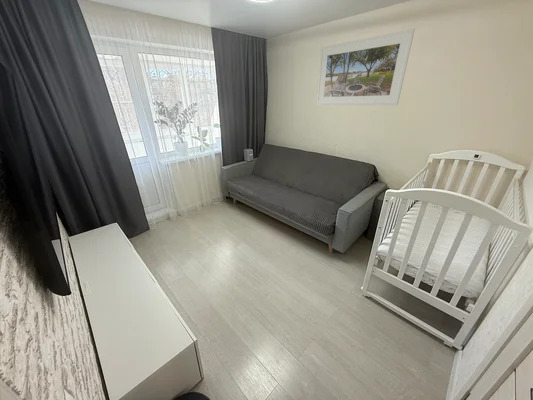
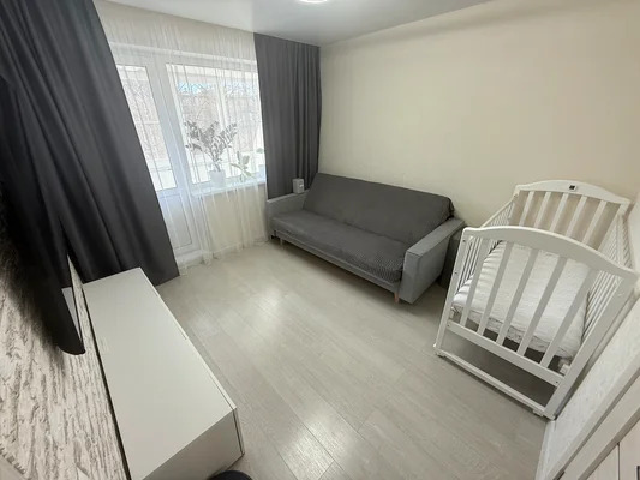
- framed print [315,28,416,106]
